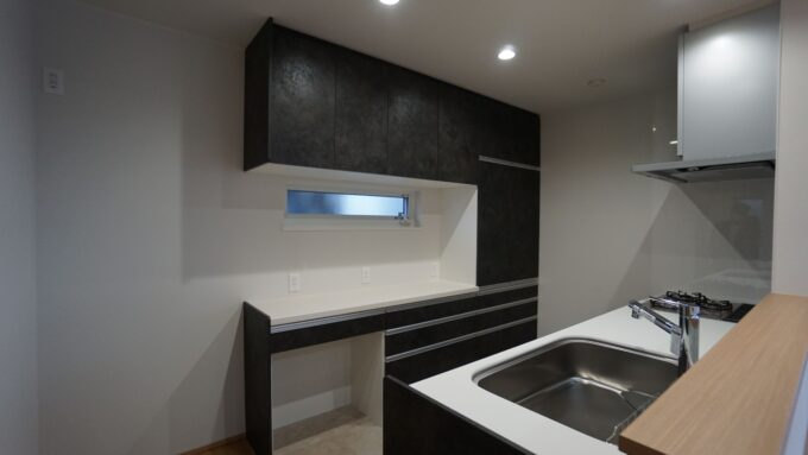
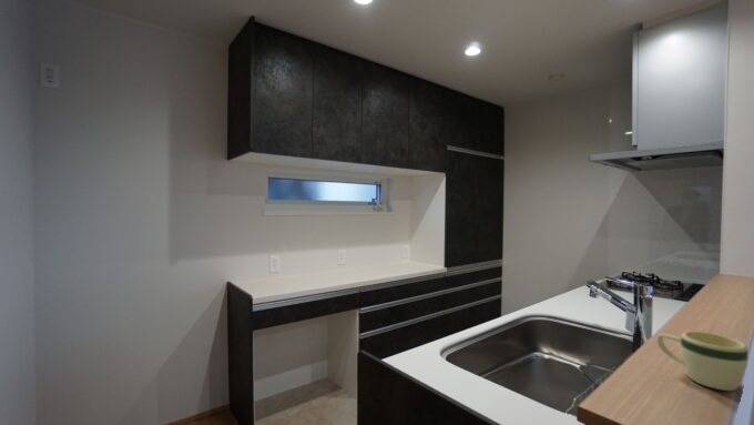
+ mug [656,331,750,392]
